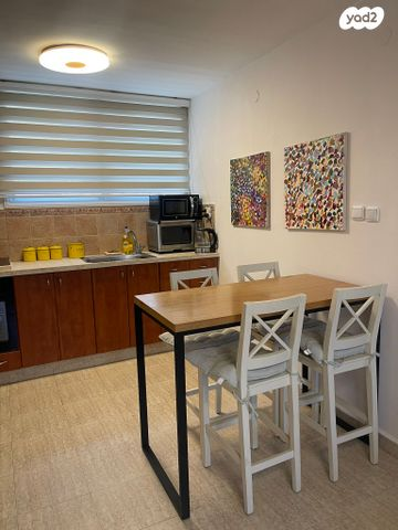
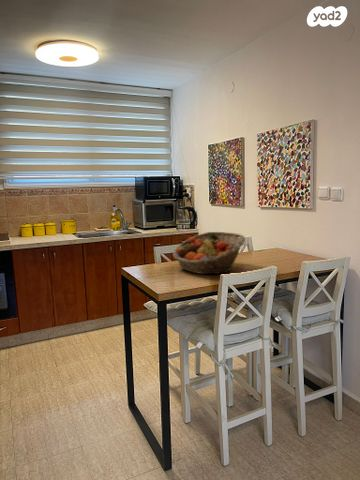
+ fruit basket [172,231,246,275]
